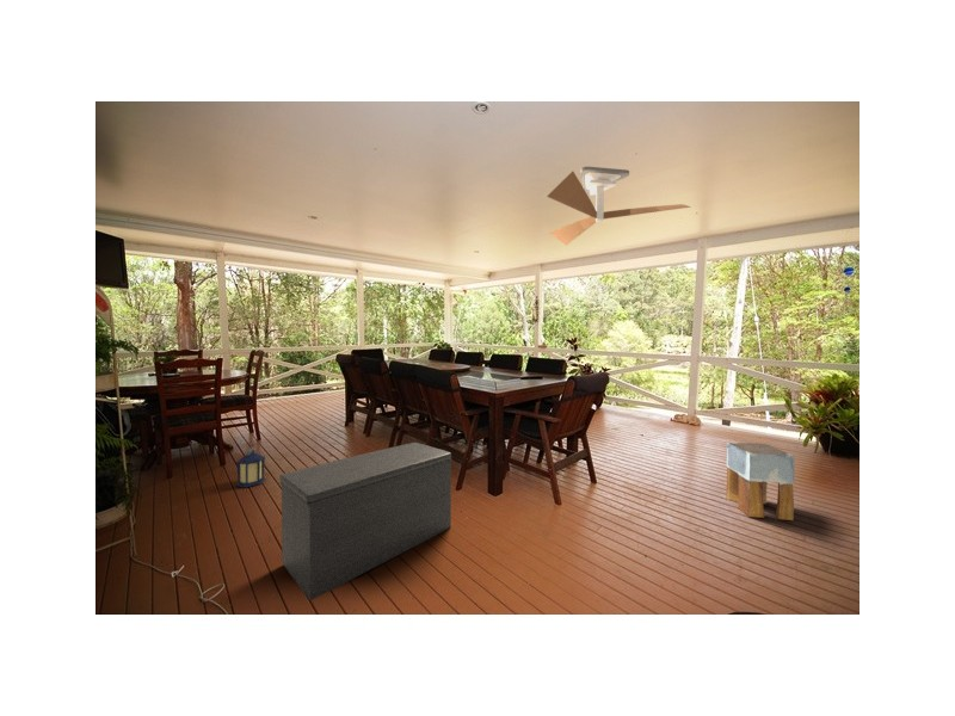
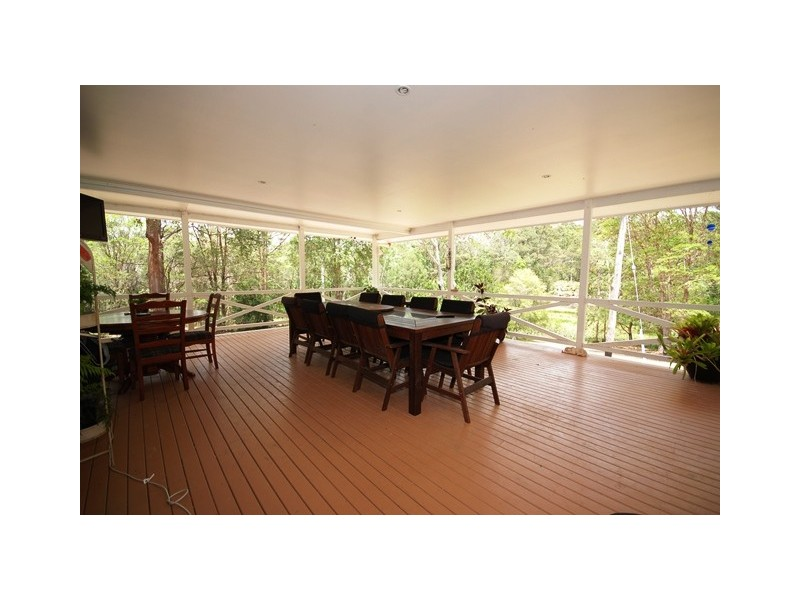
- lantern [235,446,267,488]
- stool [726,442,795,521]
- ceiling fan [546,166,692,246]
- bench [279,442,452,601]
